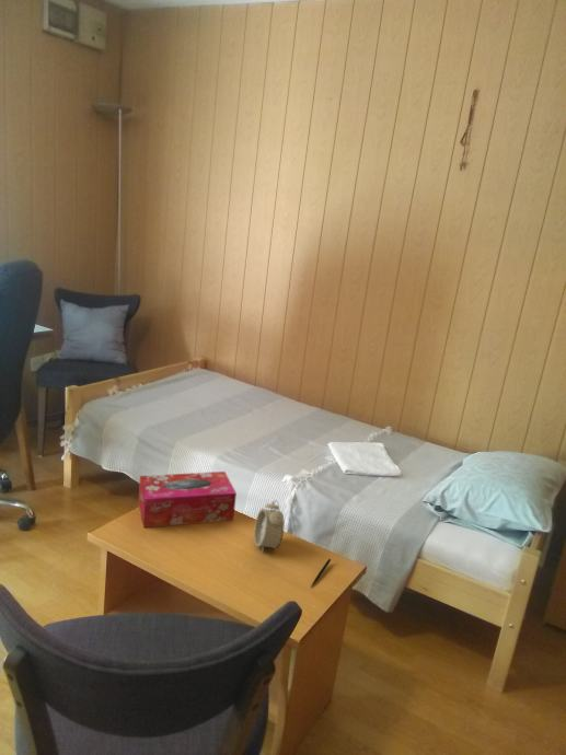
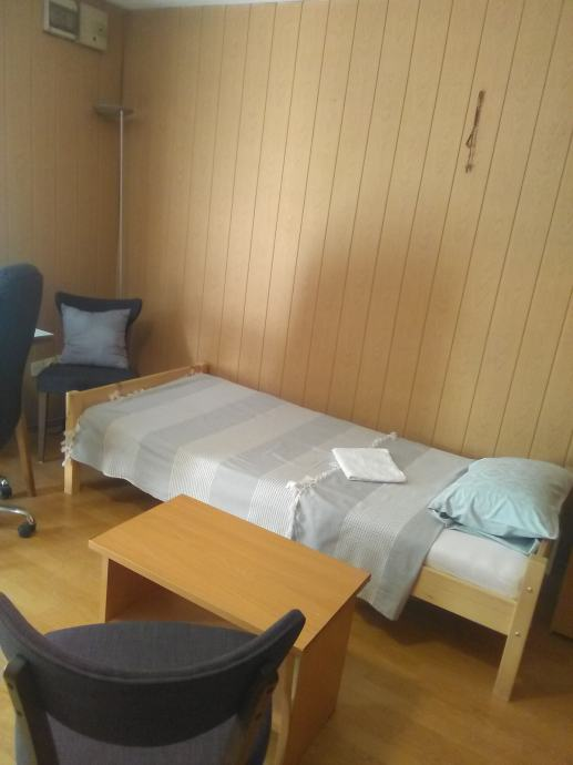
- tissue box [138,471,238,528]
- alarm clock [253,499,286,554]
- pen [310,558,332,588]
